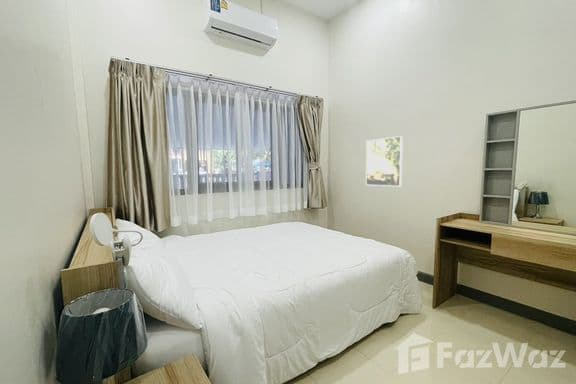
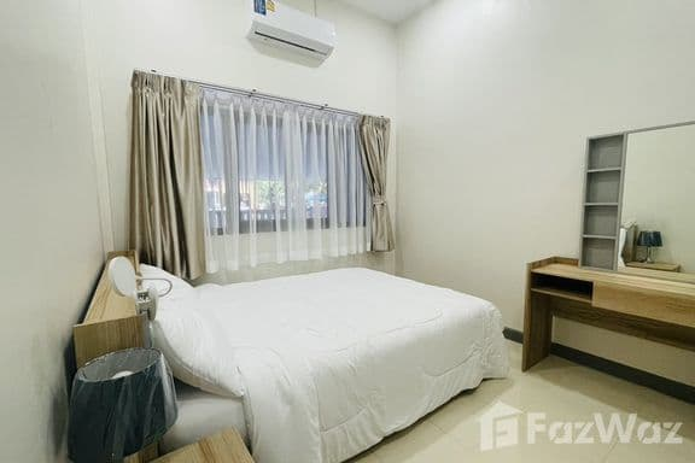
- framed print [365,135,404,187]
